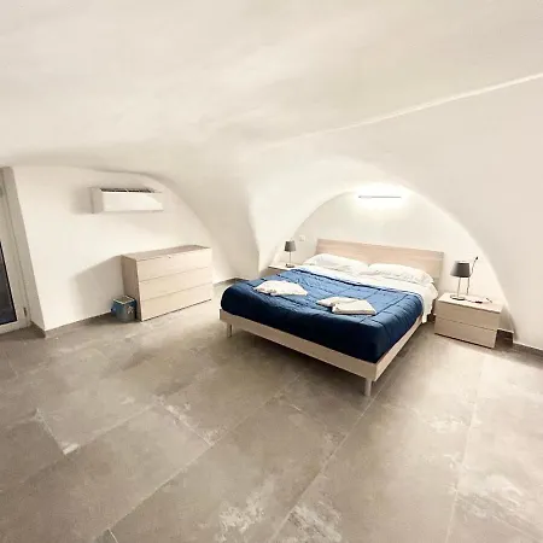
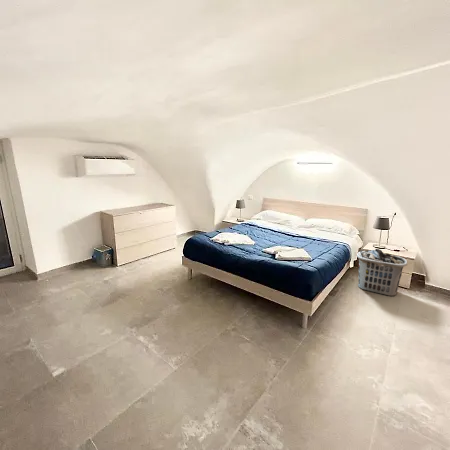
+ clothes hamper [356,248,408,297]
